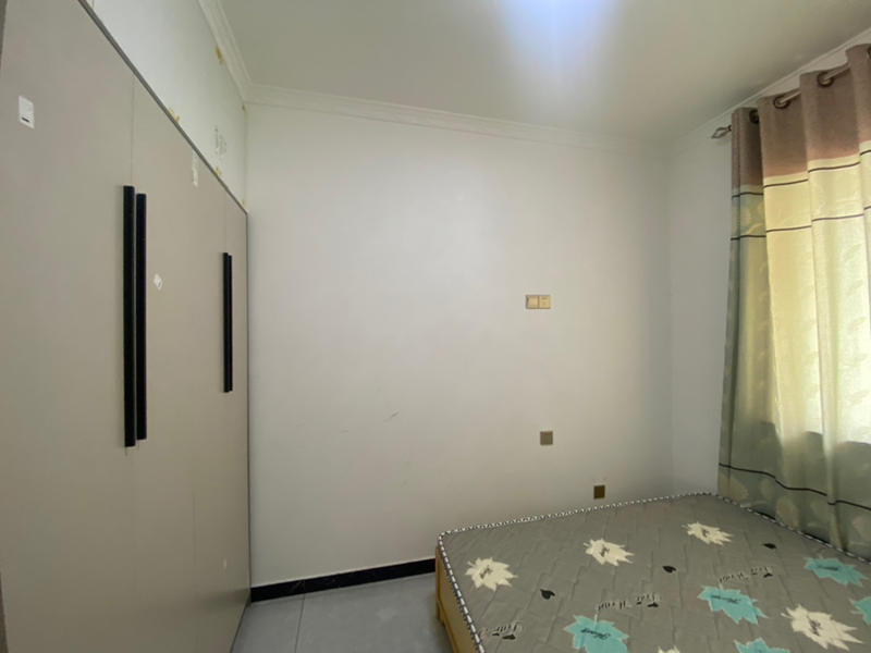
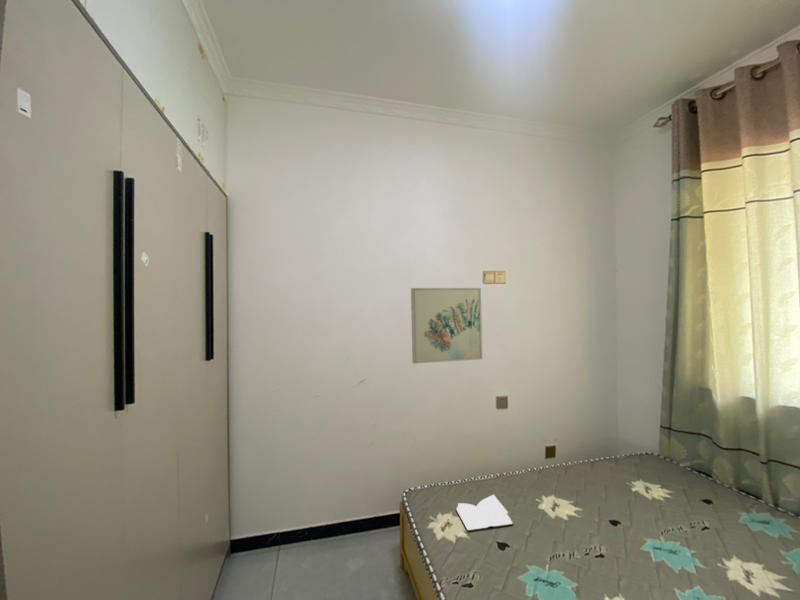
+ book [455,494,515,532]
+ wall art [410,287,483,365]
